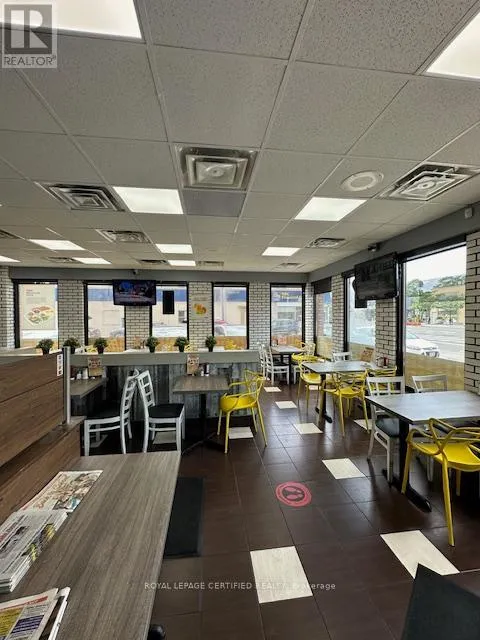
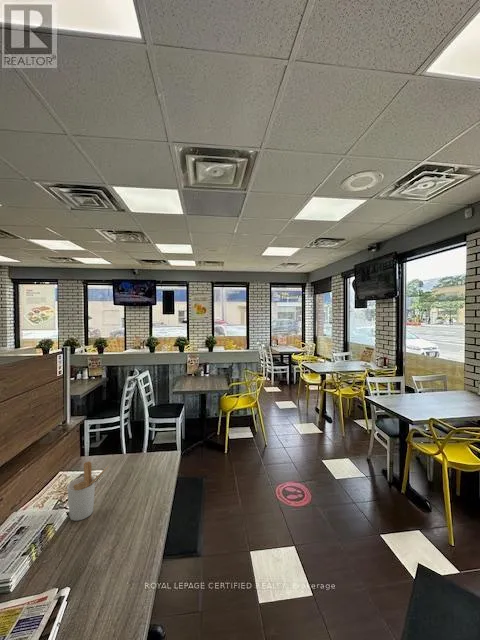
+ utensil holder [66,460,110,522]
